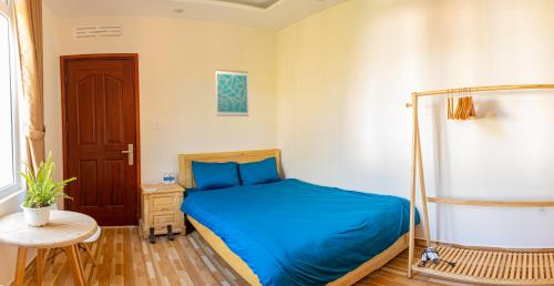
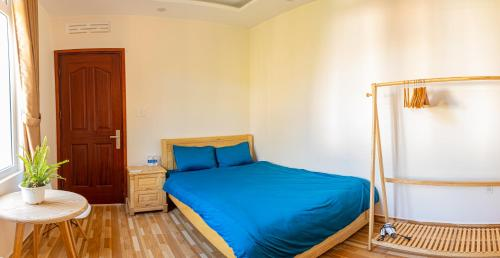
- boots [148,224,175,244]
- wall art [214,69,250,118]
